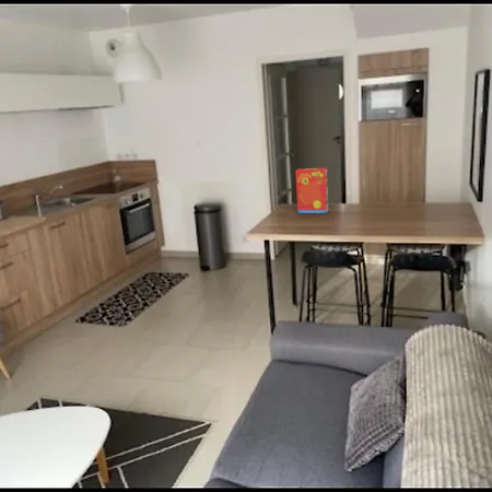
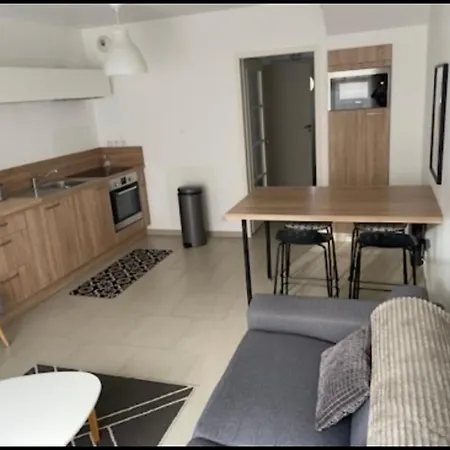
- cereal box [294,167,329,214]
